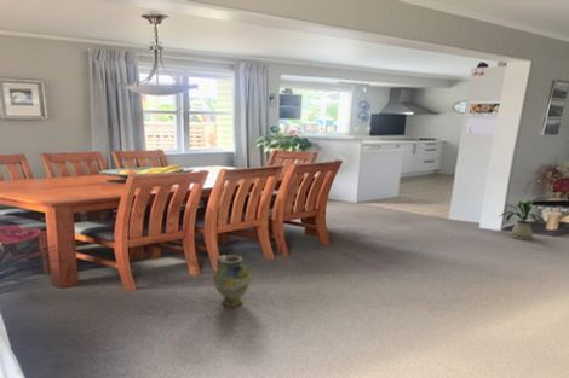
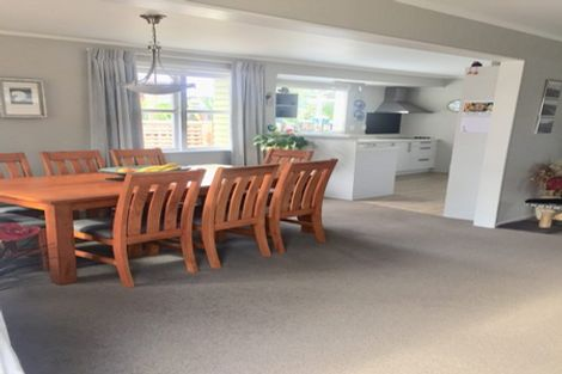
- house plant [499,197,550,242]
- ceramic jug [212,254,252,308]
